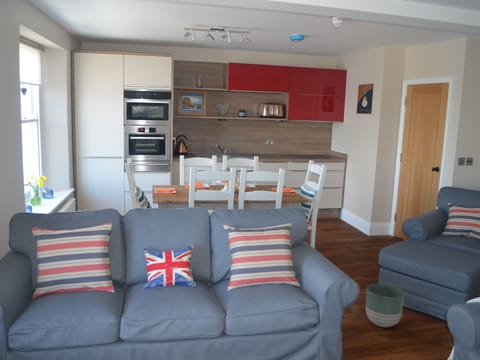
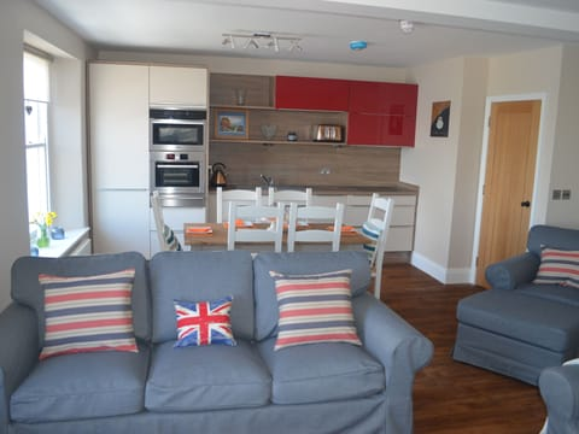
- planter [365,283,405,328]
